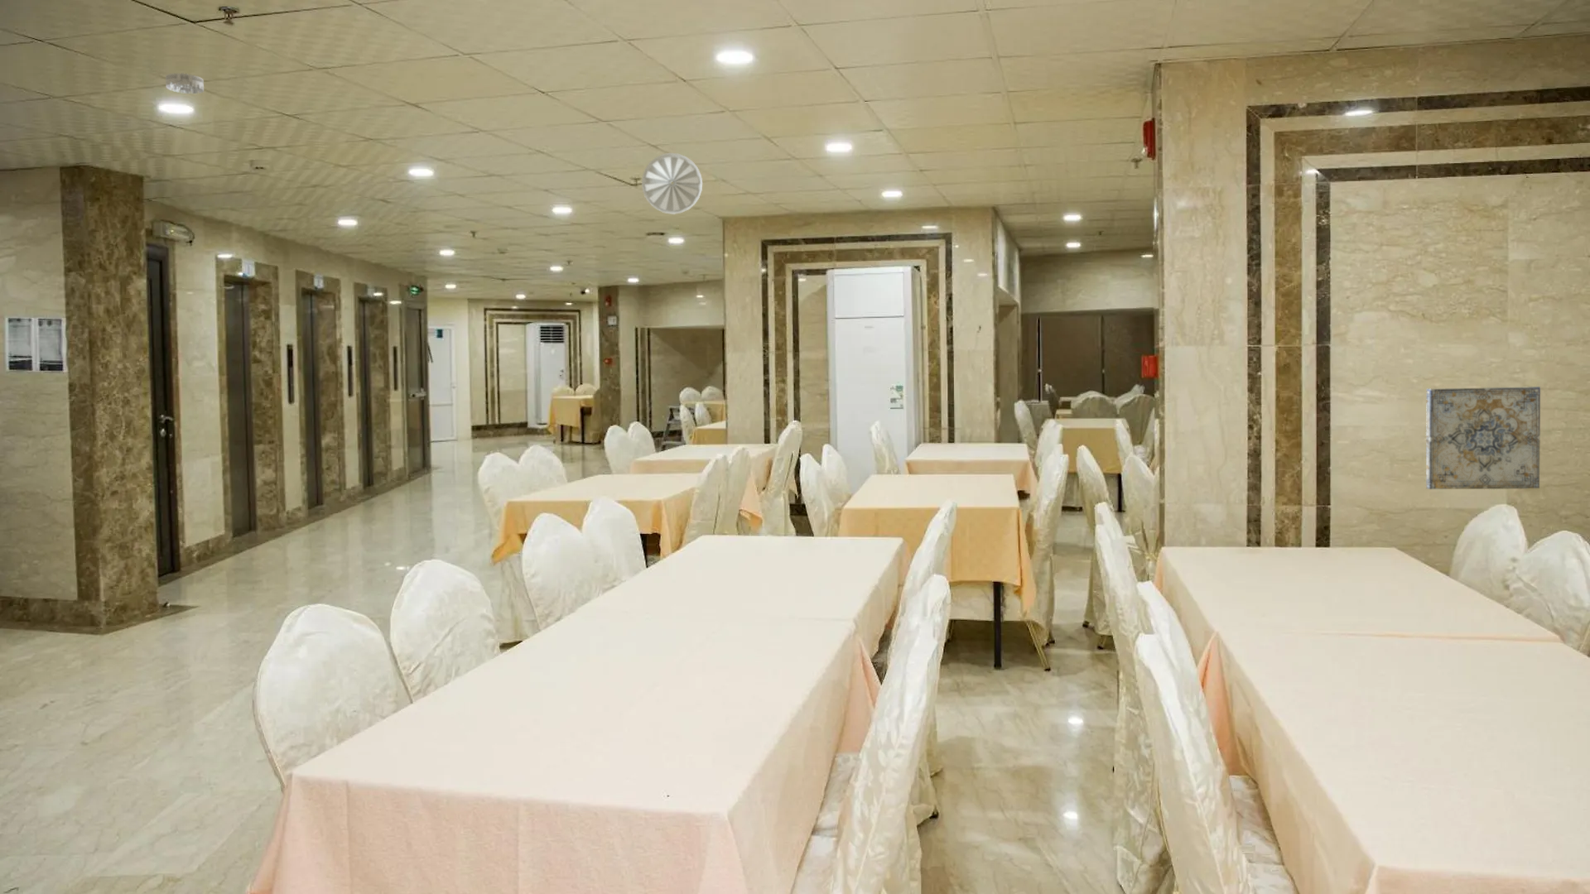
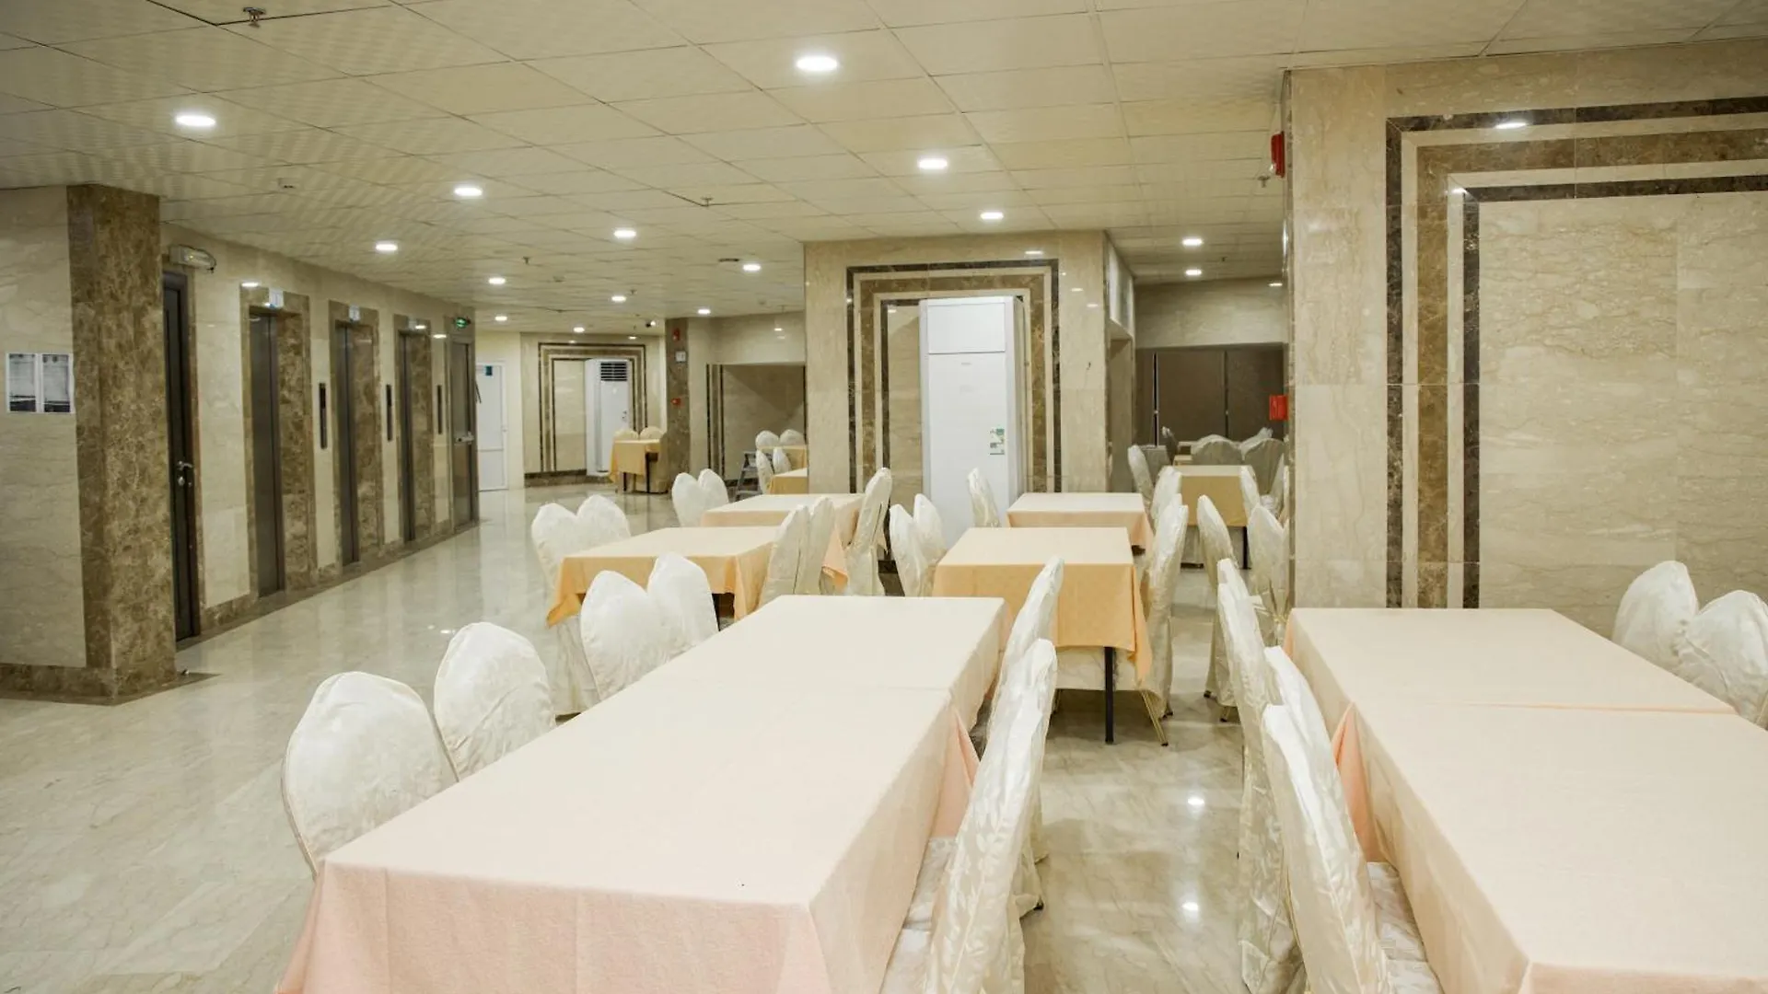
- smoke detector [165,72,204,94]
- wall art [1425,385,1541,490]
- ceiling vent [641,153,703,215]
